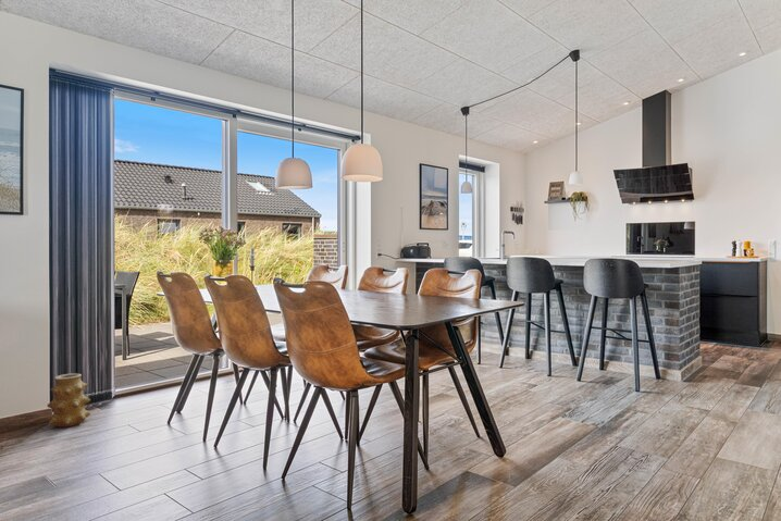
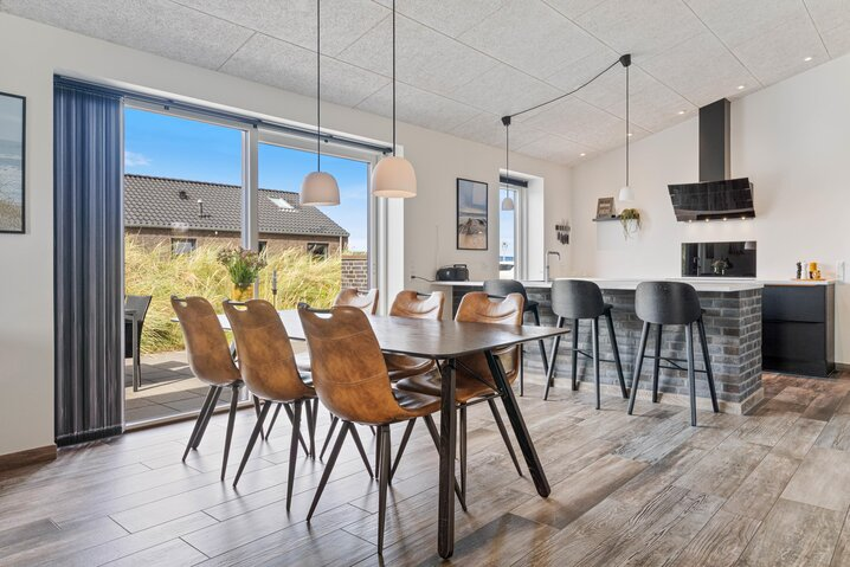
- vase [46,372,91,429]
